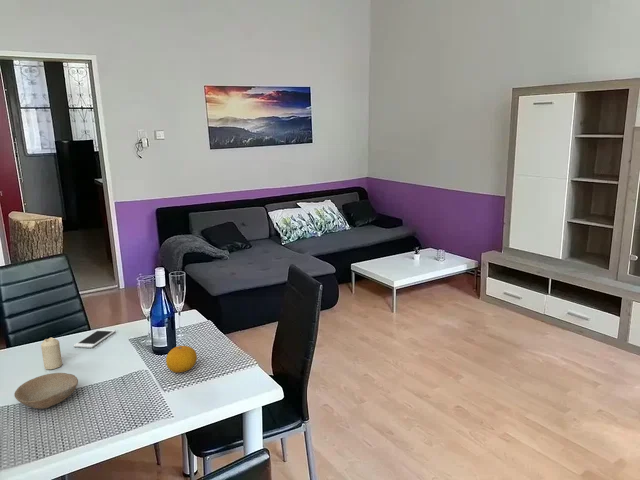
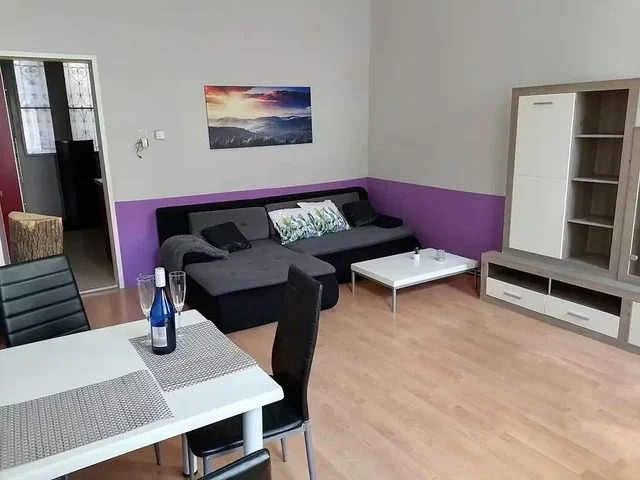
- candle [40,337,63,370]
- cell phone [73,328,116,349]
- fruit [165,345,198,374]
- bowl [13,372,79,410]
